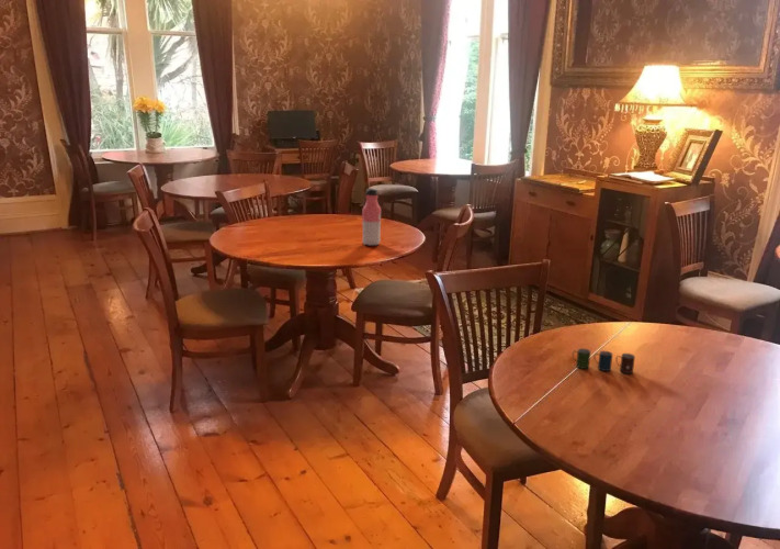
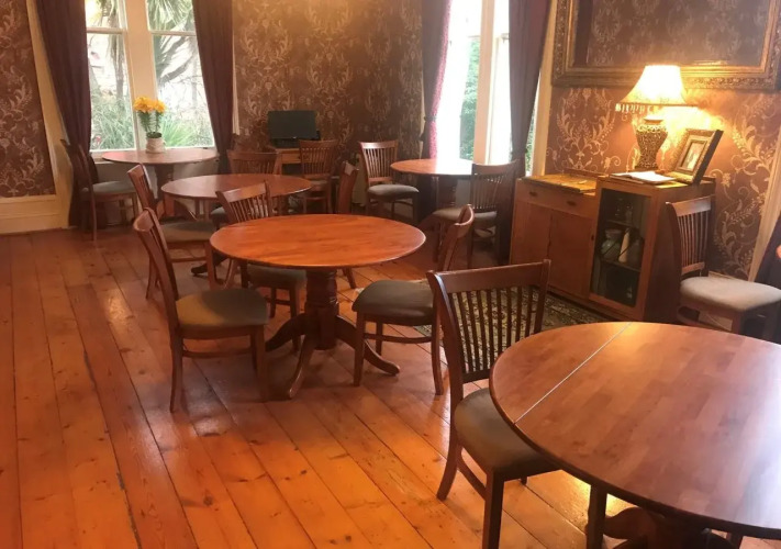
- water bottle [361,188,382,246]
- cup [572,347,636,374]
